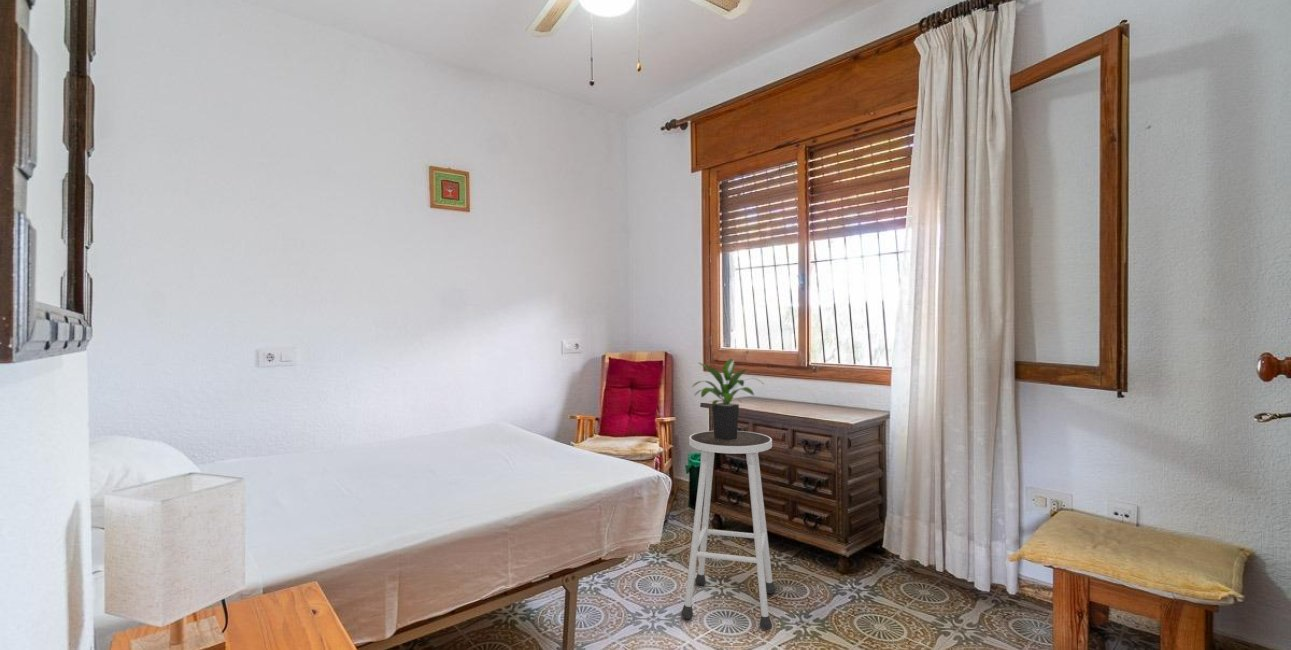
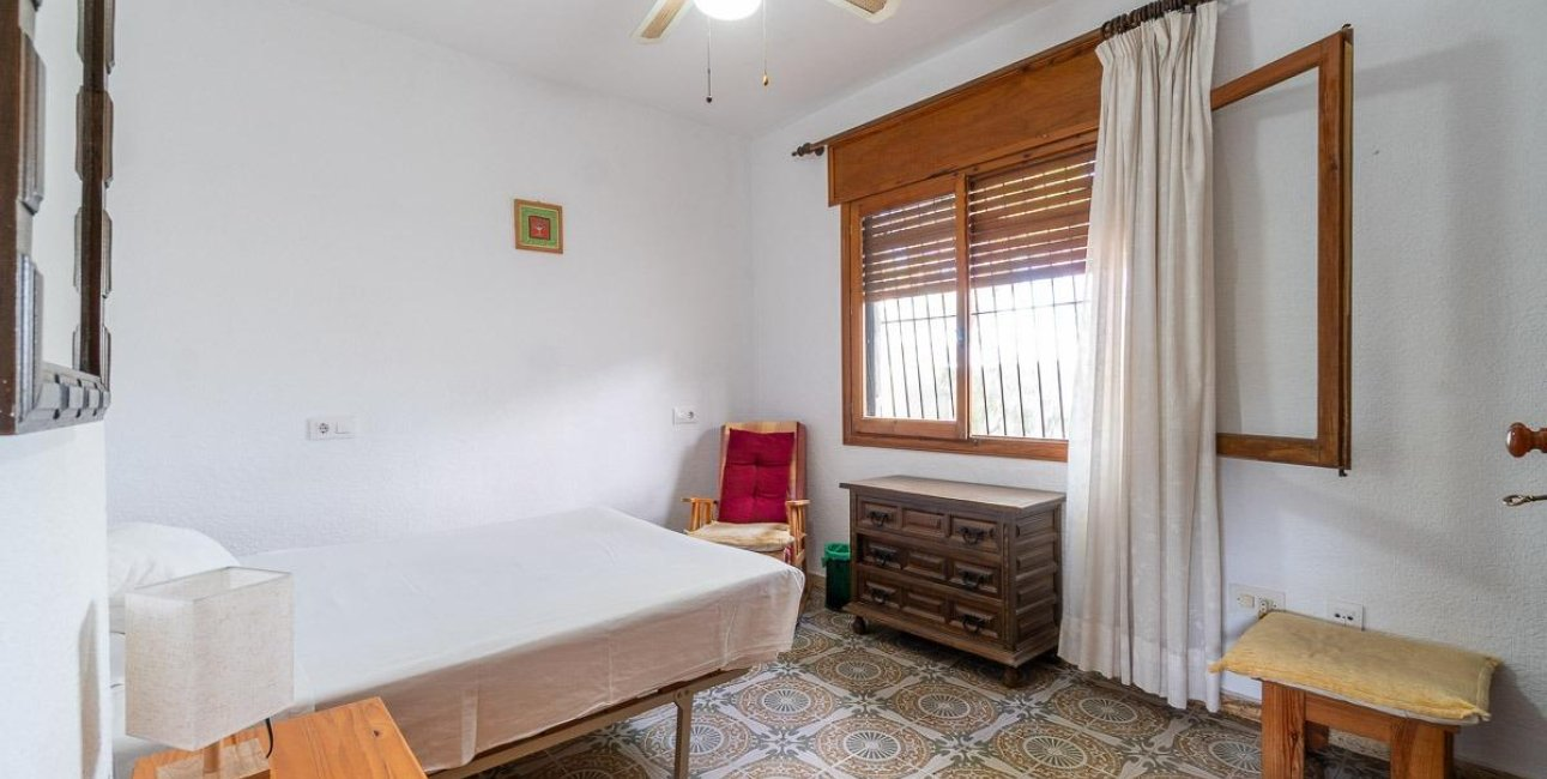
- stool [680,430,777,631]
- potted plant [691,358,763,440]
